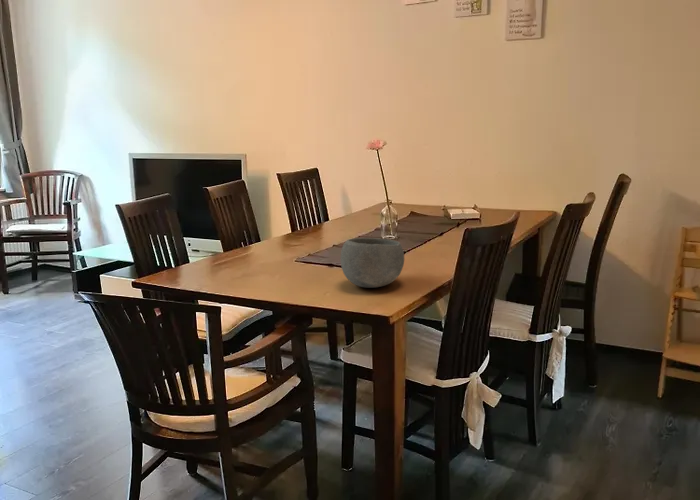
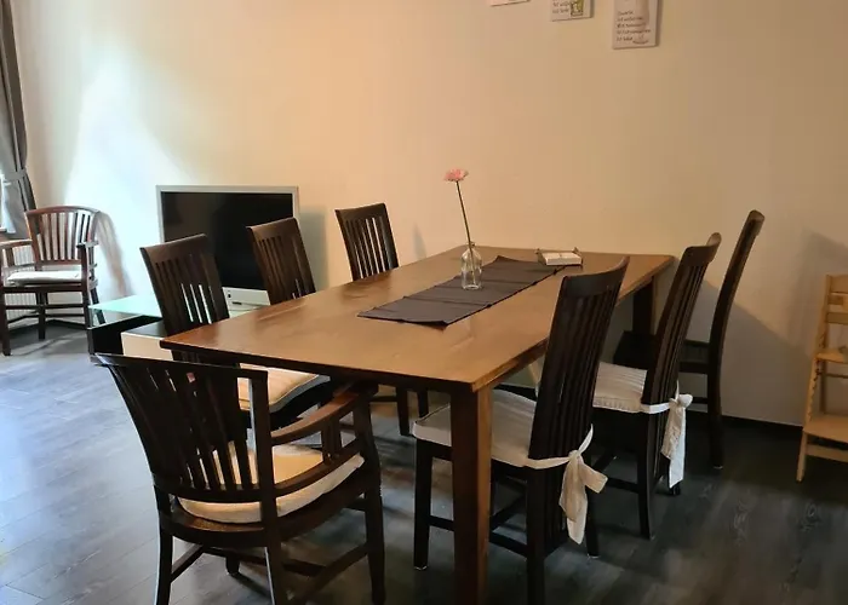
- bowl [340,237,405,289]
